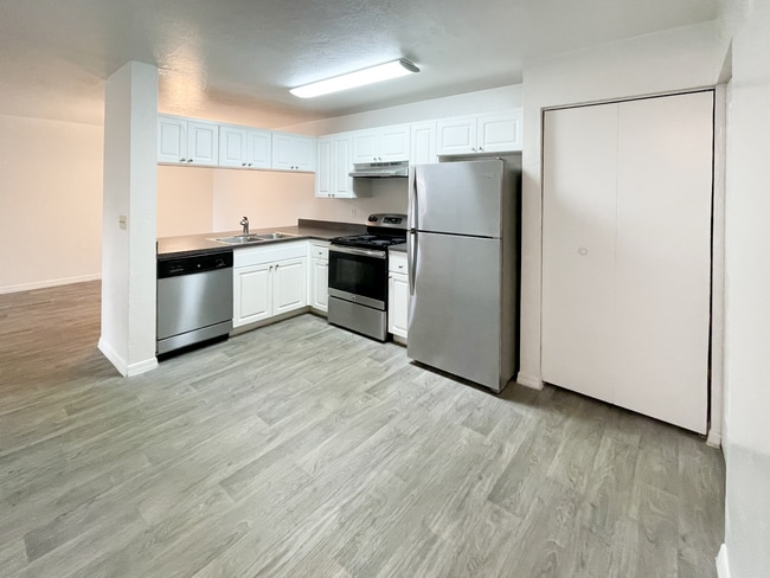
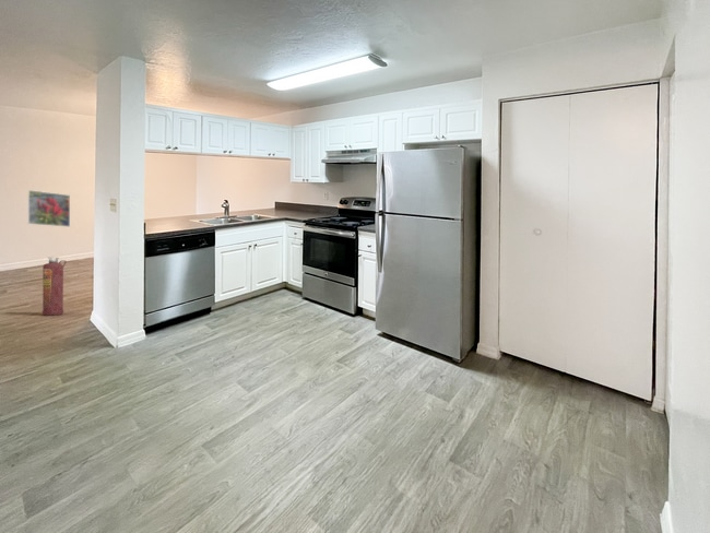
+ fire extinguisher [42,257,68,317]
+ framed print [27,189,71,228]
